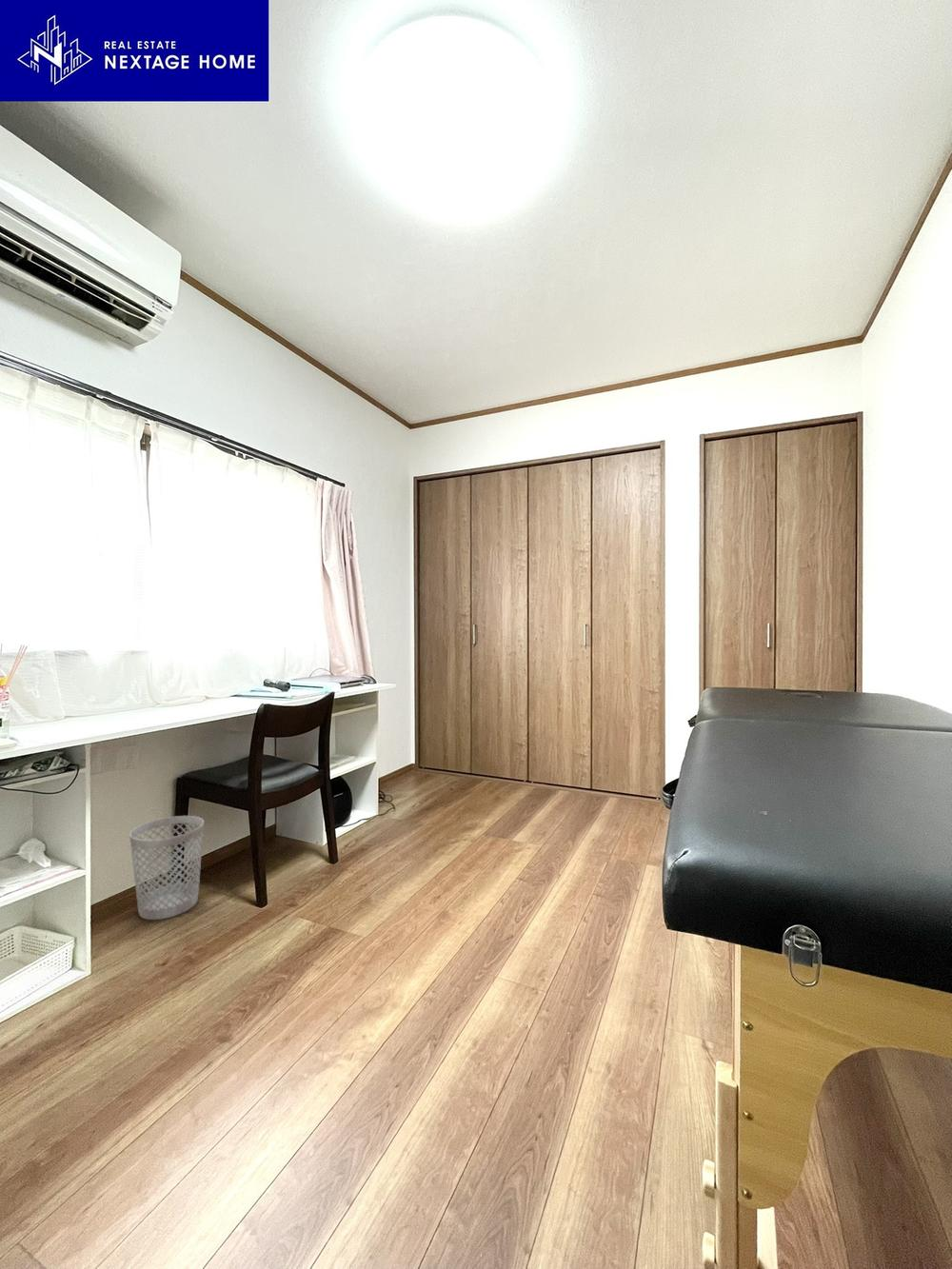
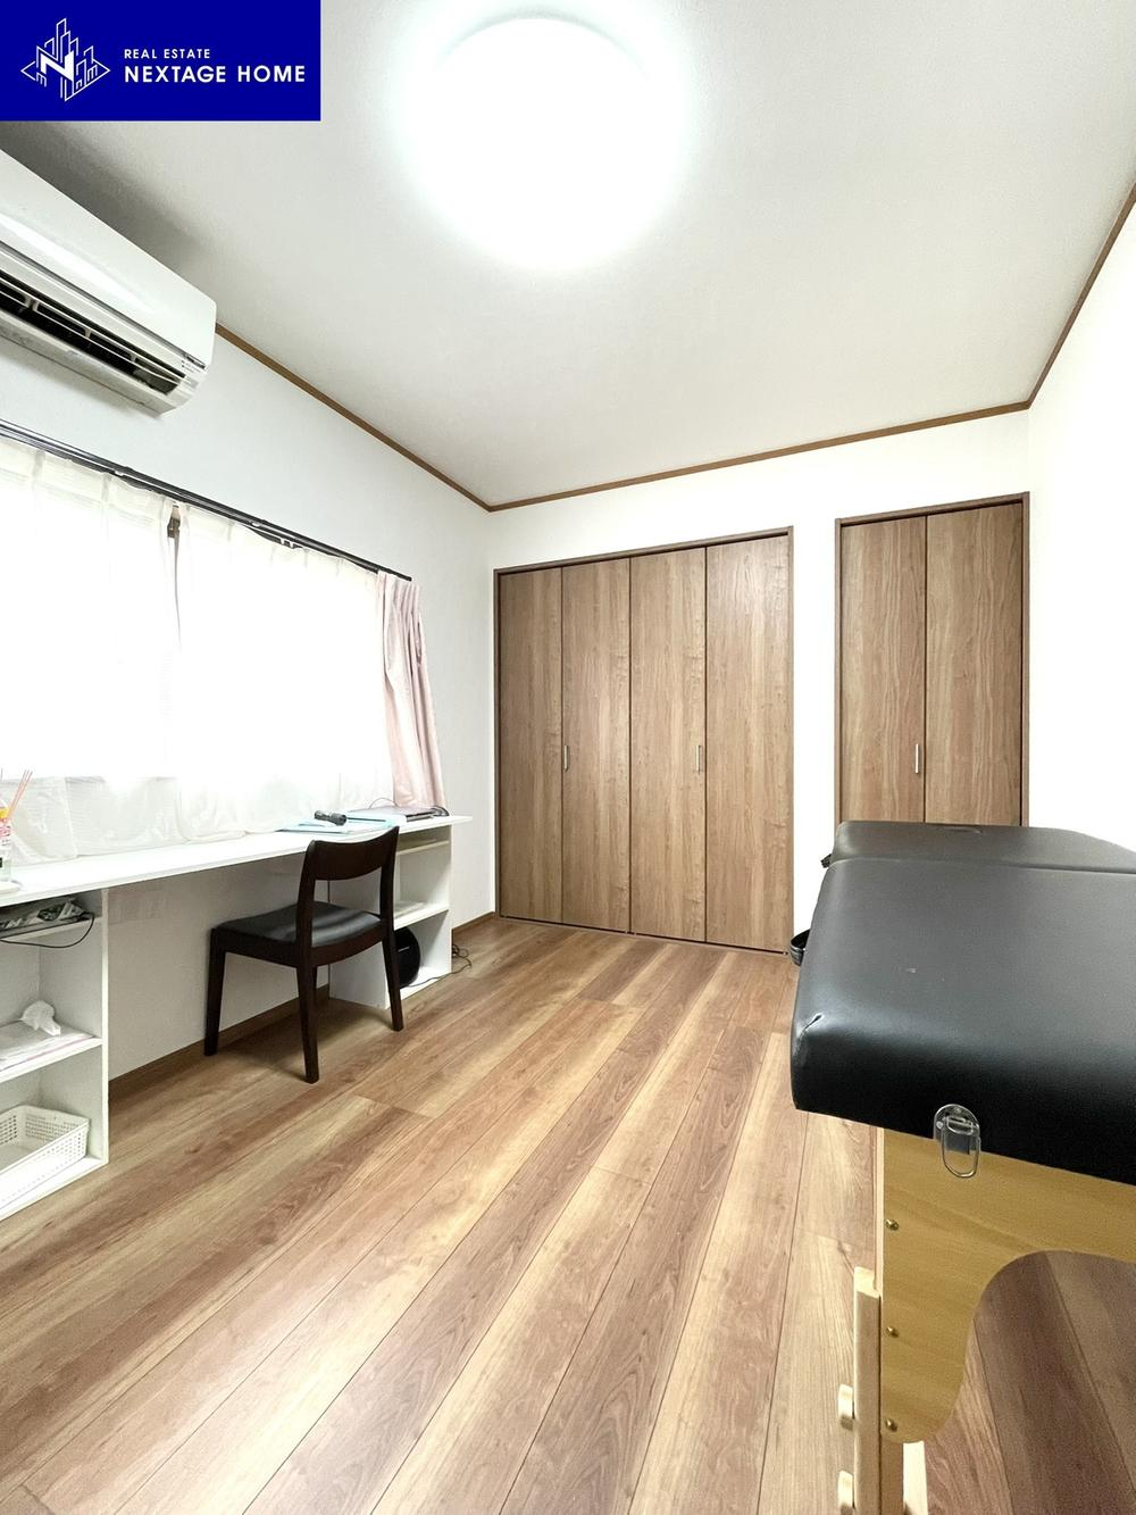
- wastebasket [129,815,205,921]
